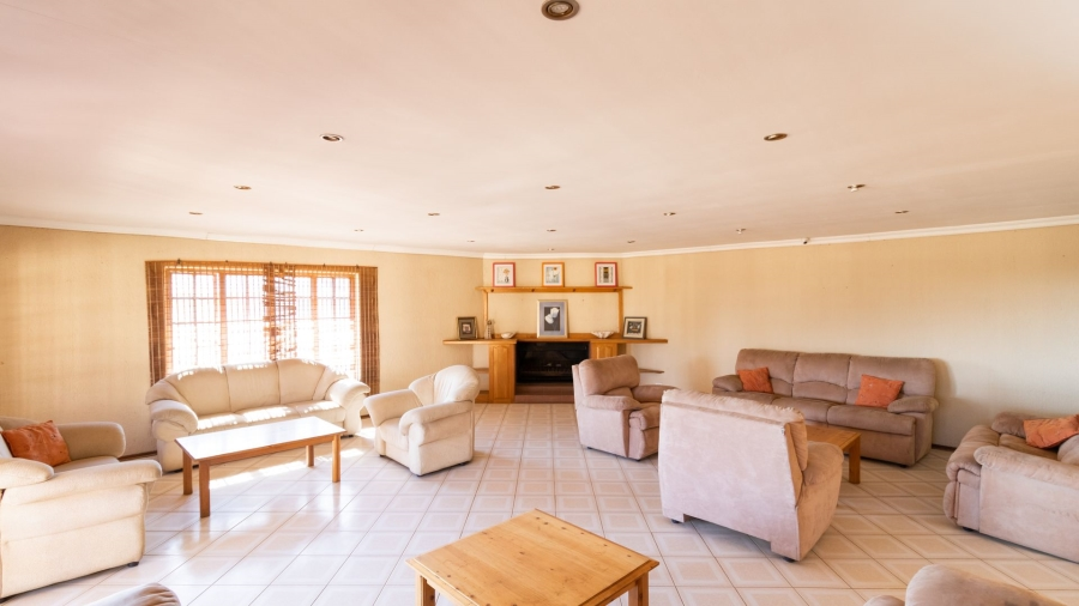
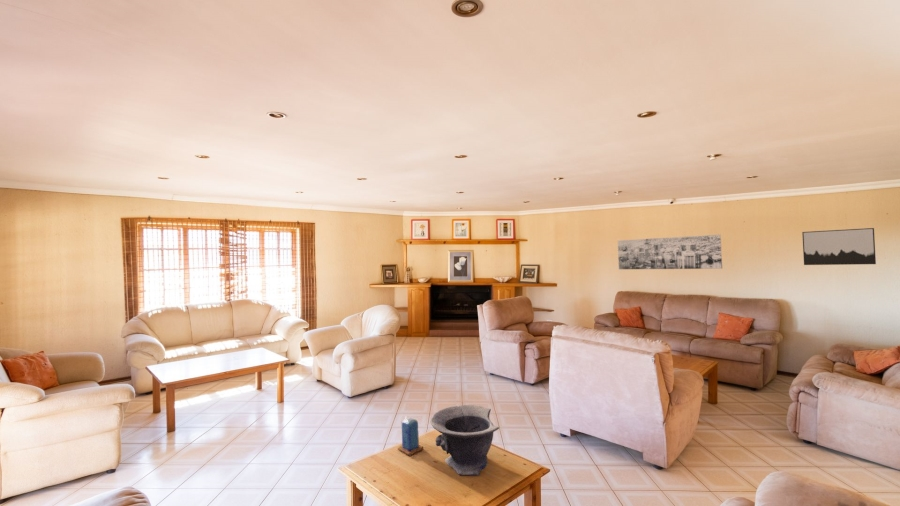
+ candle [397,415,425,457]
+ decorative bowl [429,404,500,476]
+ wall art [617,234,723,270]
+ wall art [801,227,877,266]
